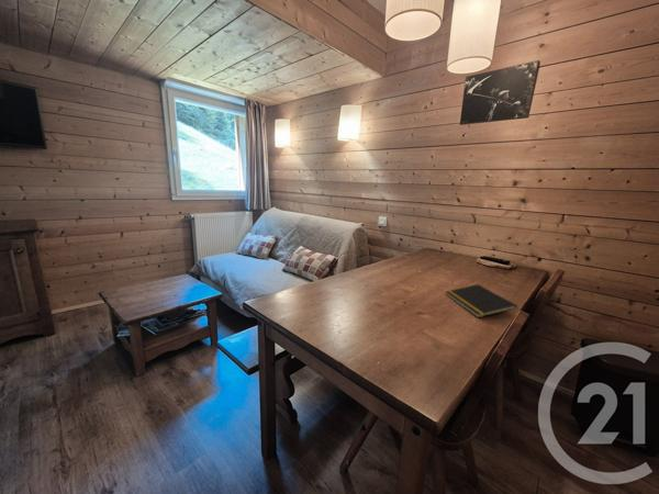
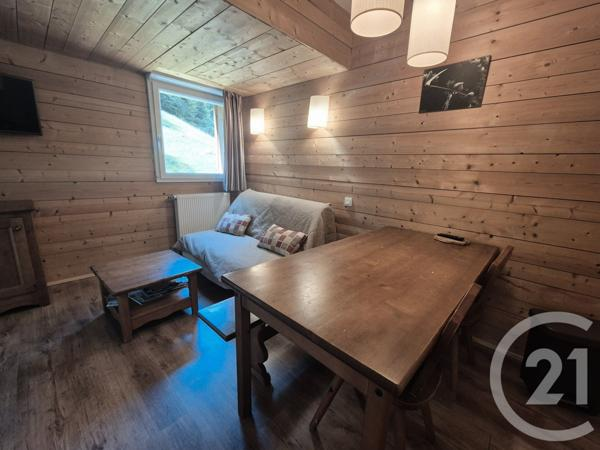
- notepad [445,283,518,318]
